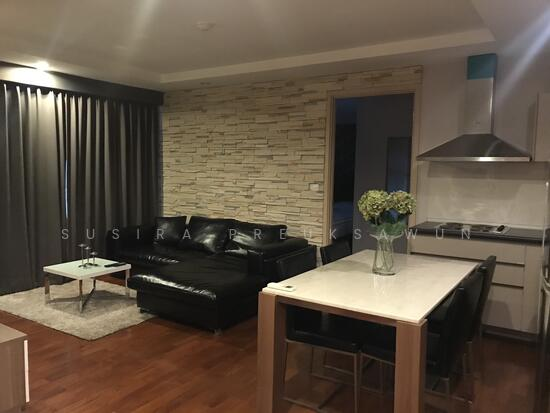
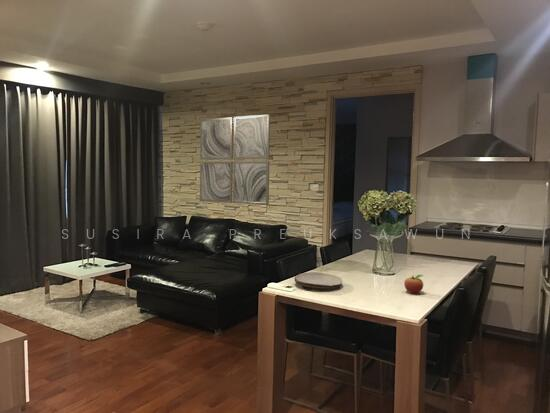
+ plate [294,271,343,289]
+ fruit [403,274,424,294]
+ wall art [199,113,271,206]
